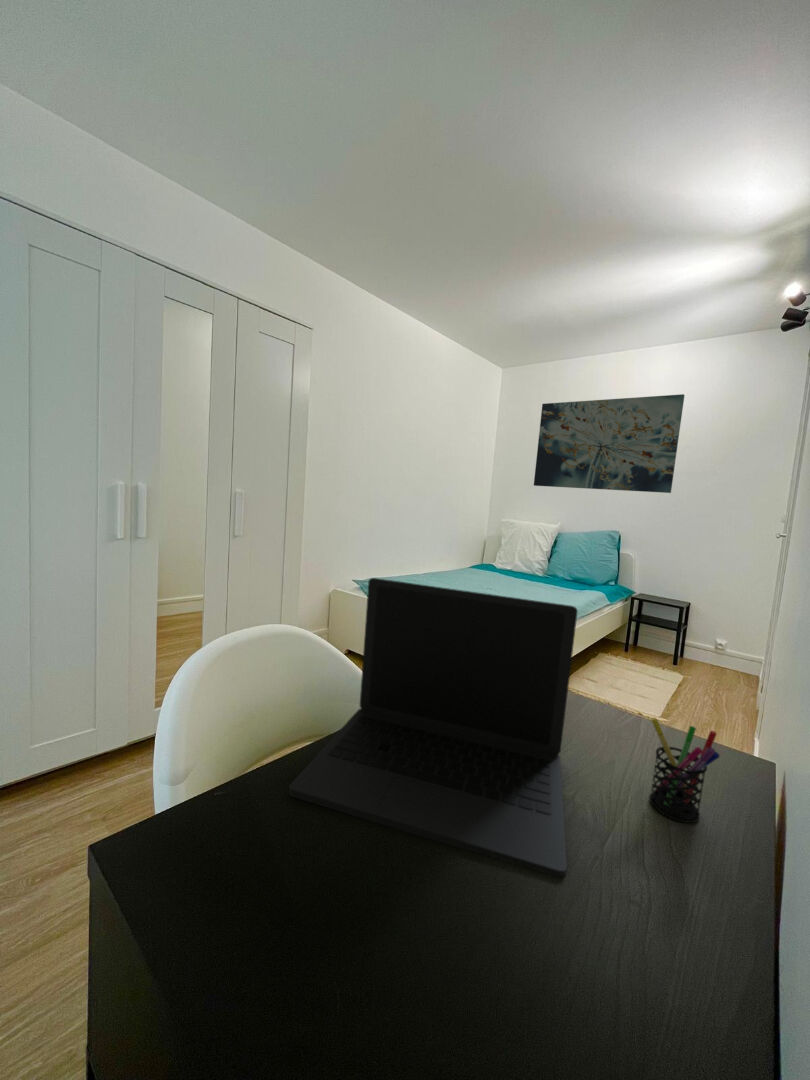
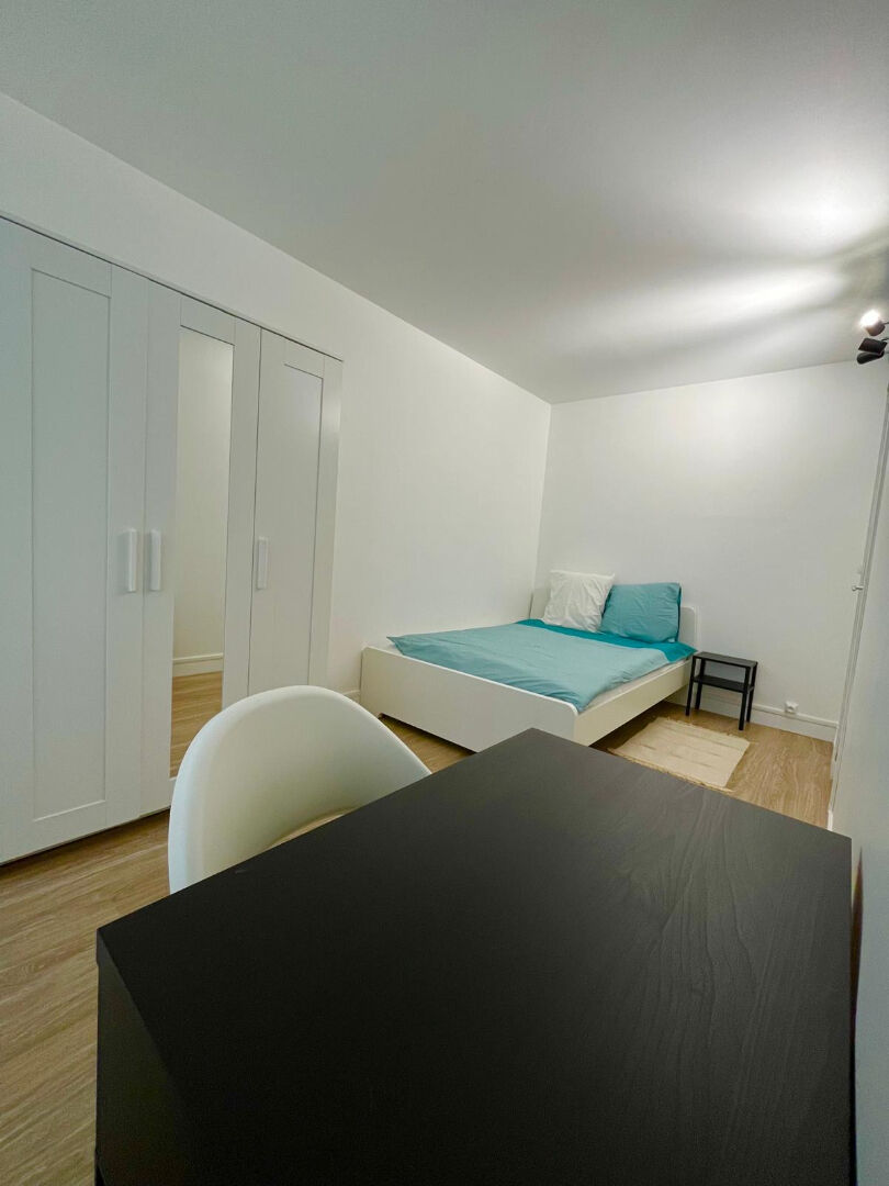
- pen holder [648,717,721,824]
- wall art [533,393,686,494]
- laptop [288,577,579,878]
